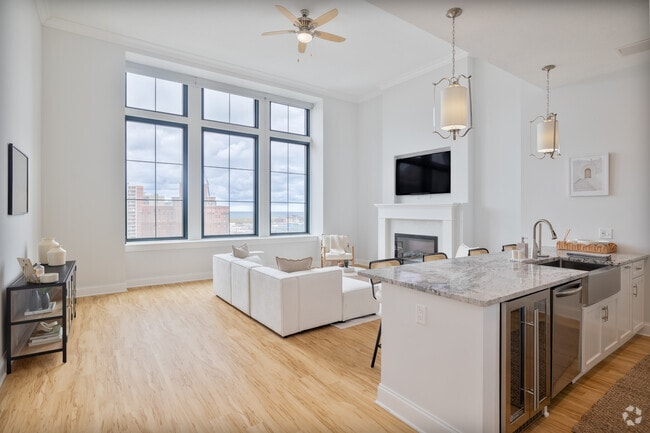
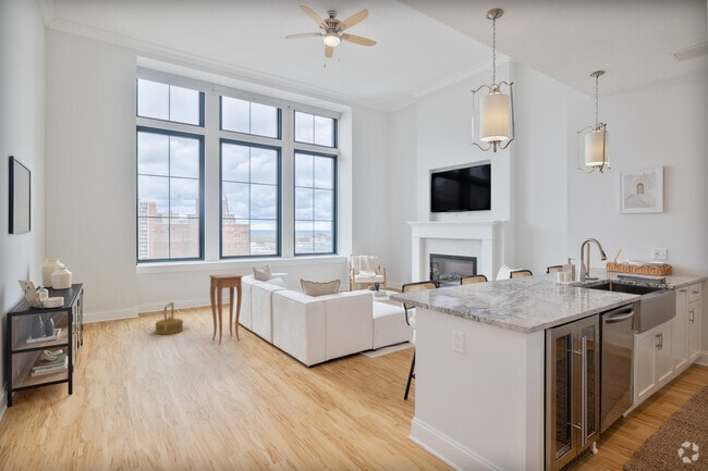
+ side table [208,273,244,345]
+ basket [154,301,184,335]
